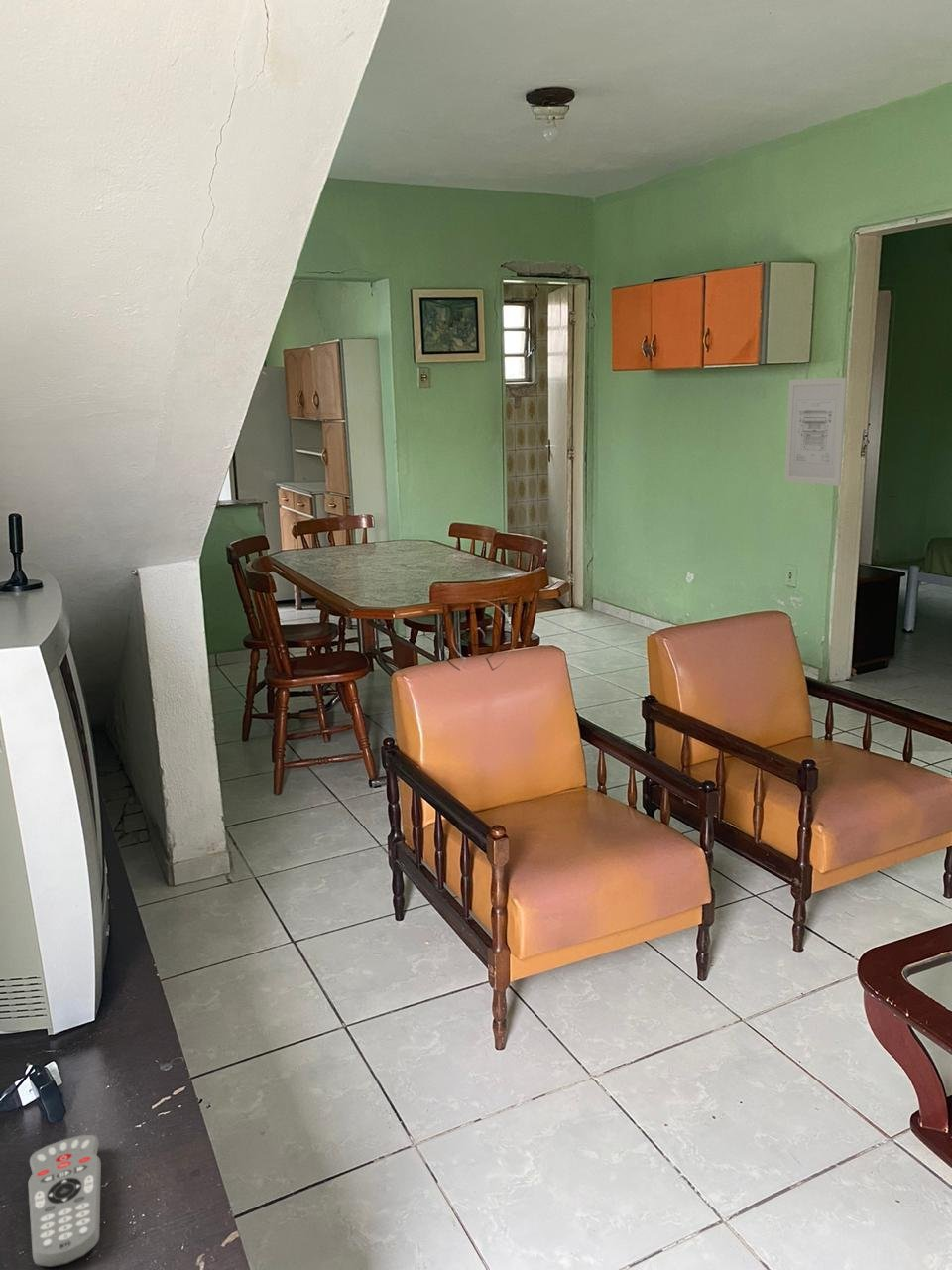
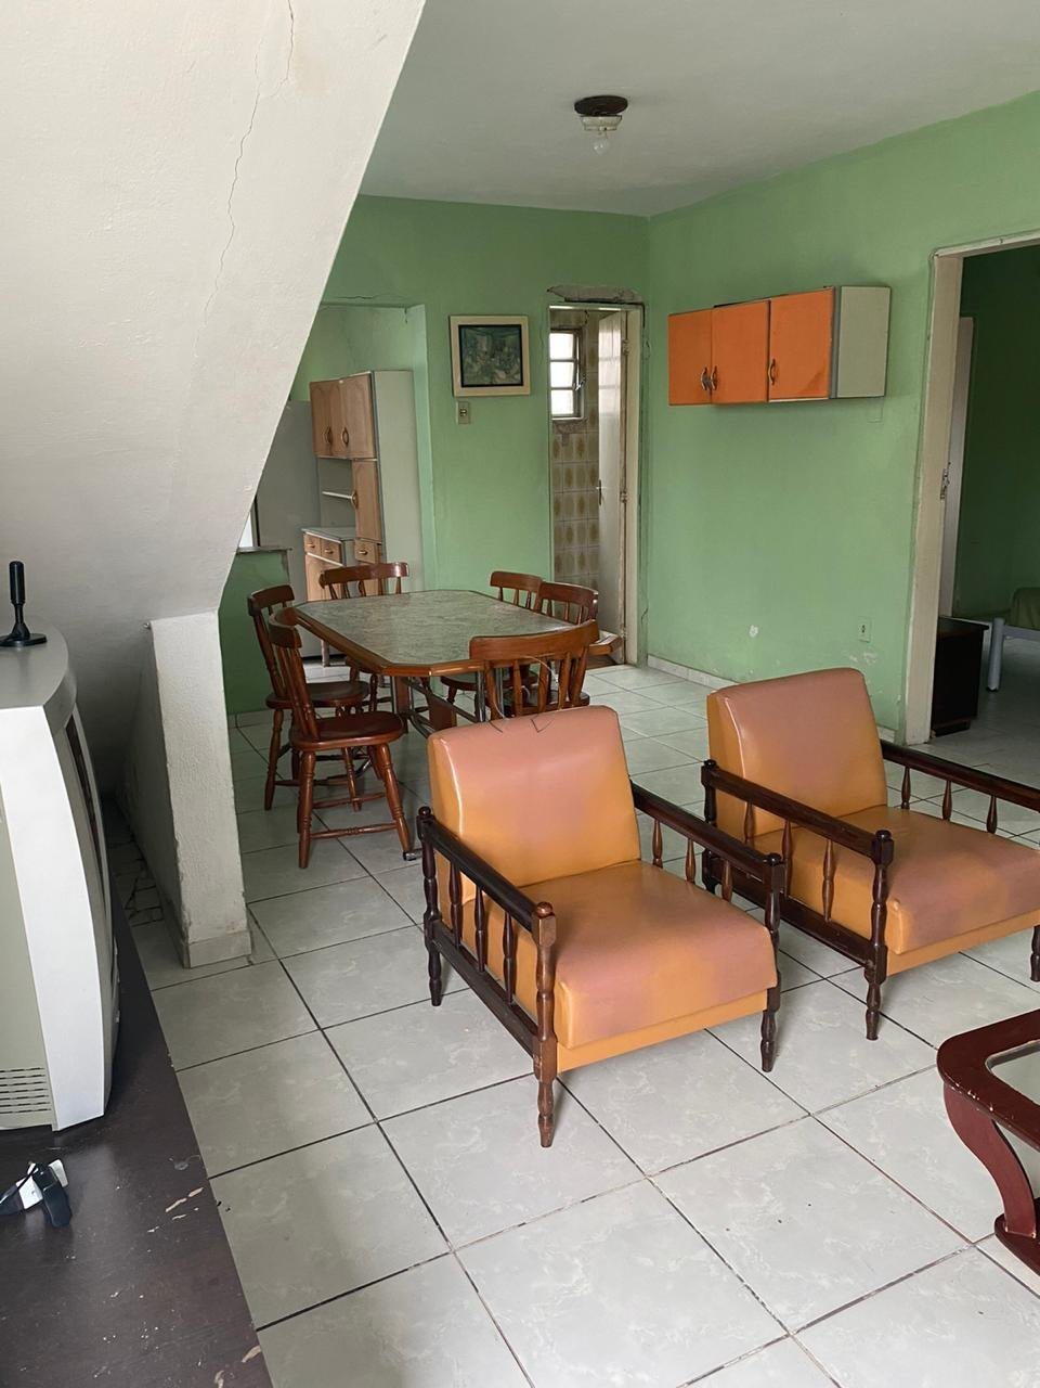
- remote control [27,1134,102,1268]
- wall art [783,377,848,487]
